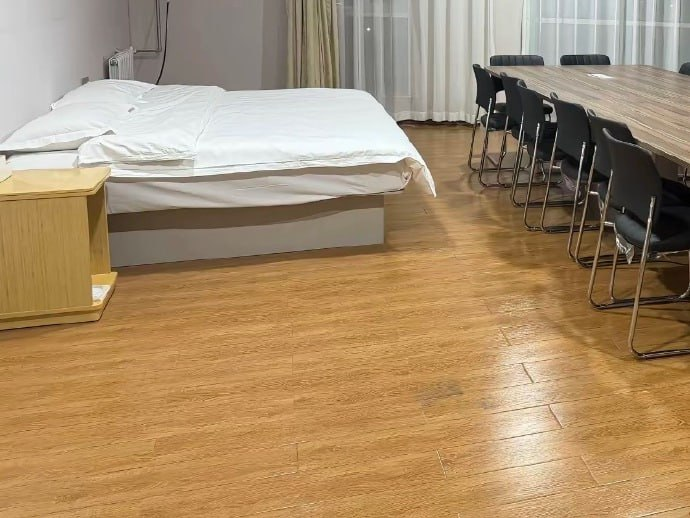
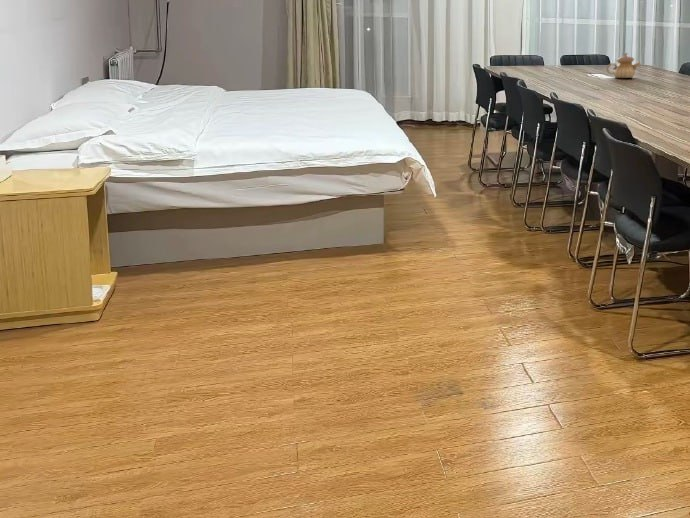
+ teapot [605,52,641,79]
